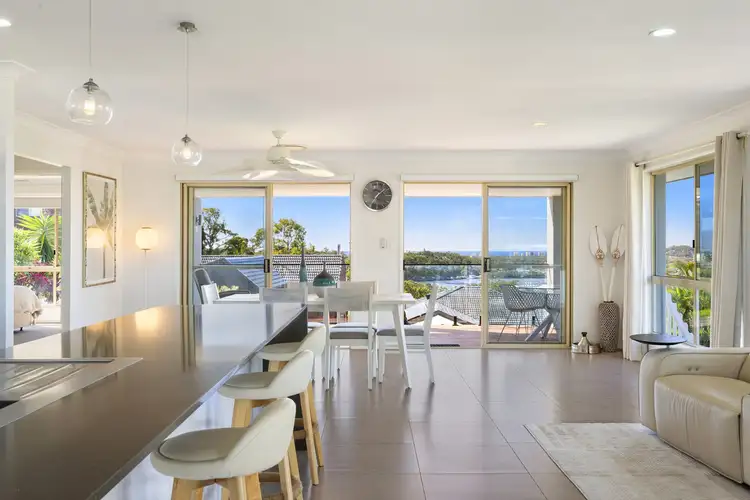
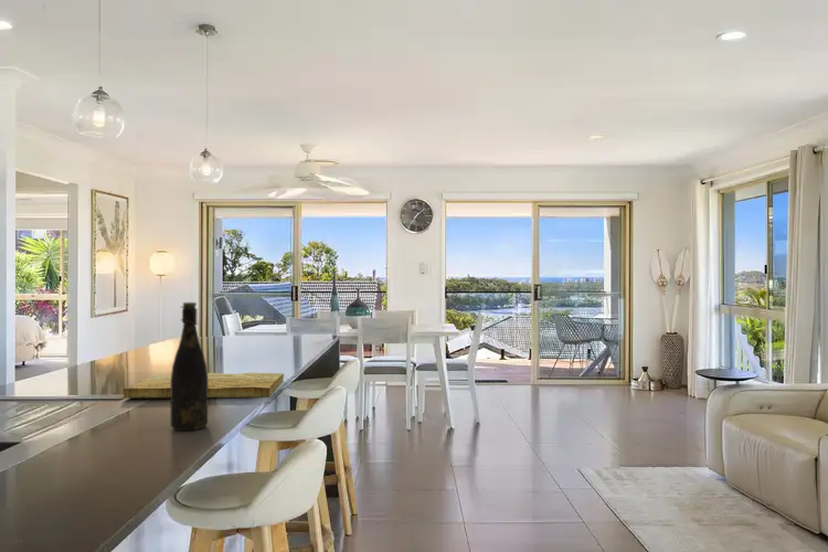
+ cutting board [123,372,285,399]
+ bottle [170,301,209,432]
